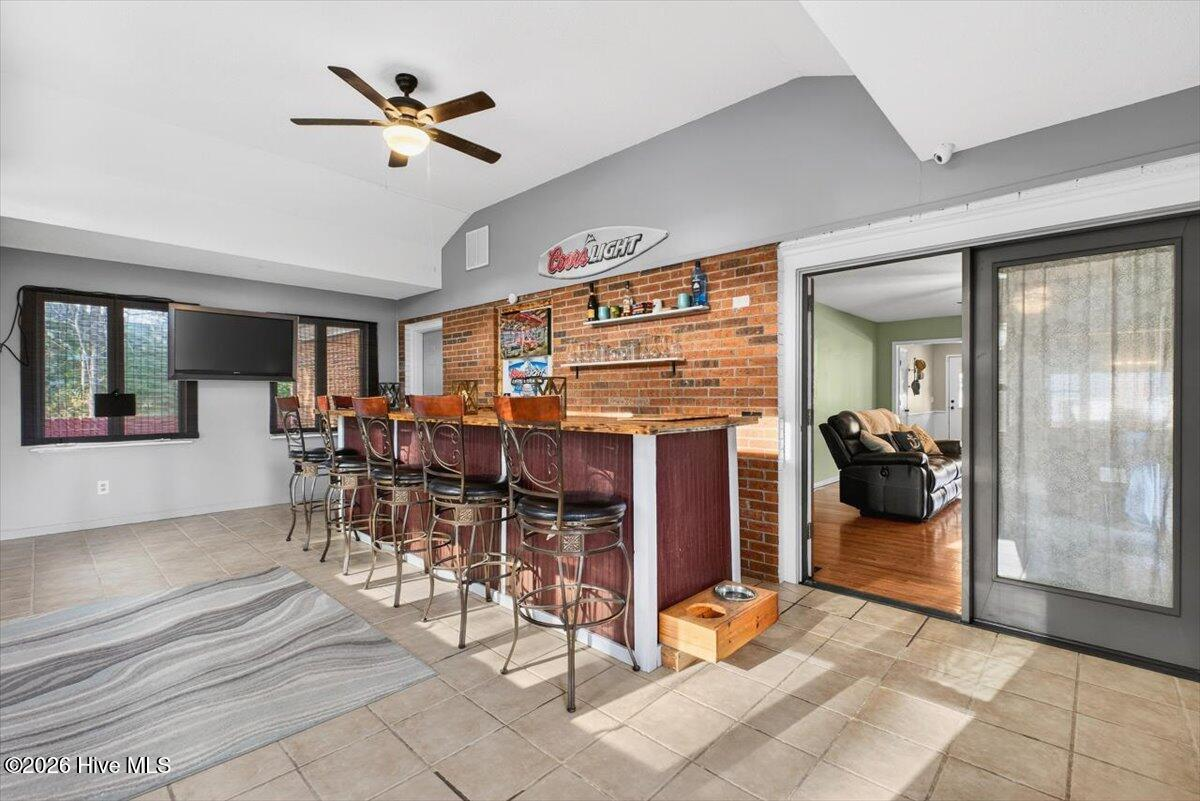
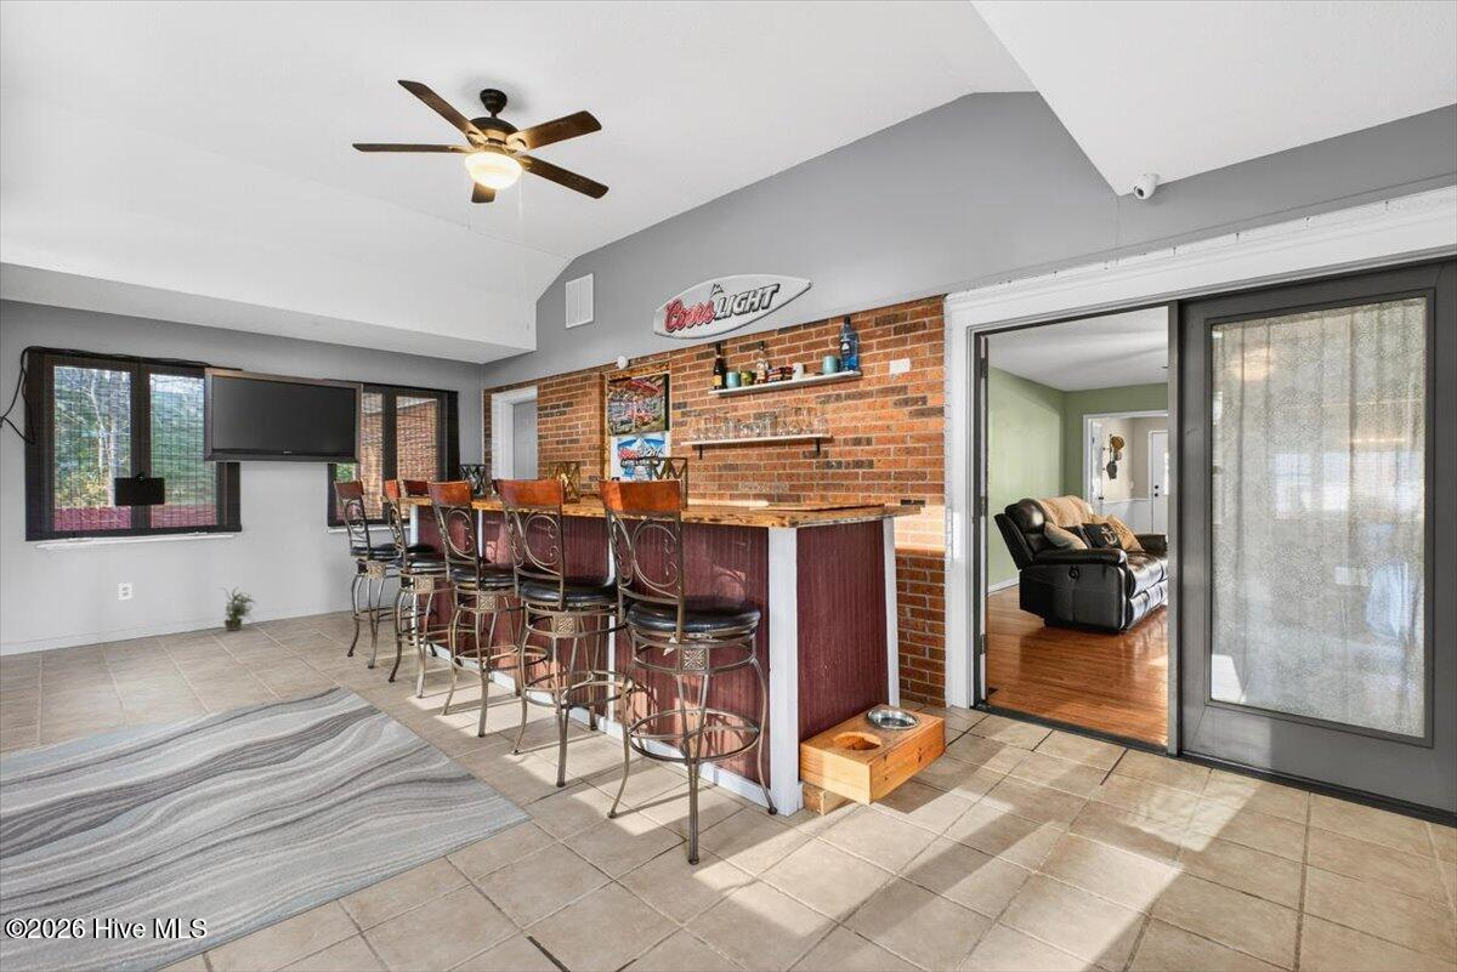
+ potted plant [217,586,257,632]
